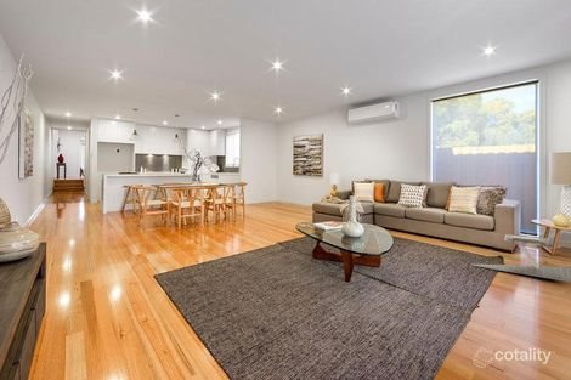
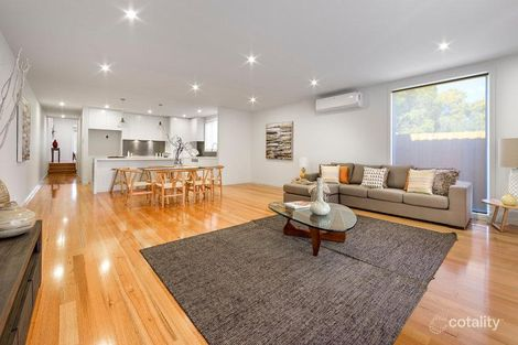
- side table [469,233,571,283]
